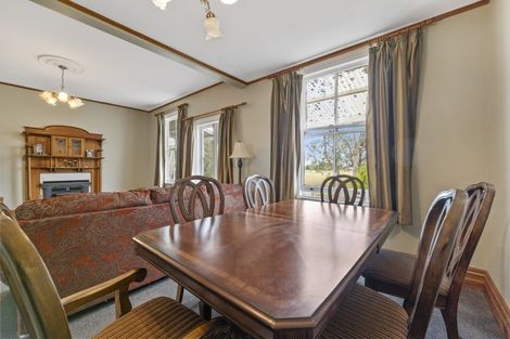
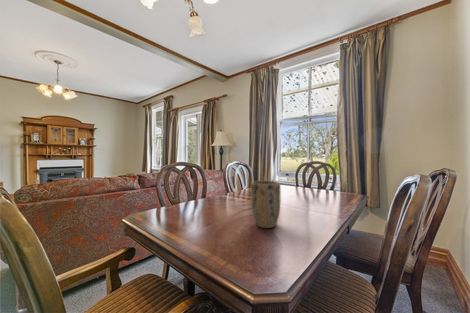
+ plant pot [250,180,282,229]
